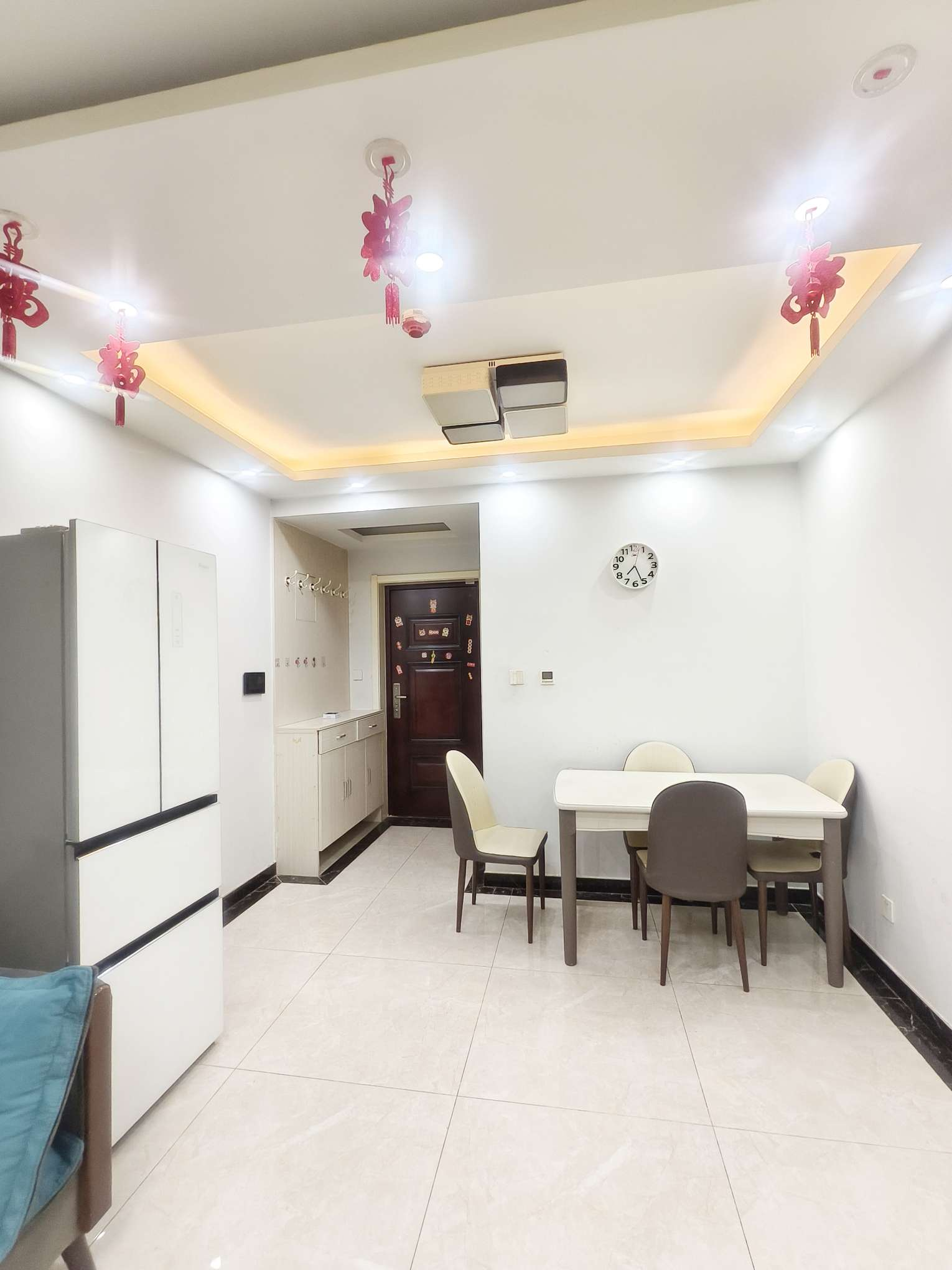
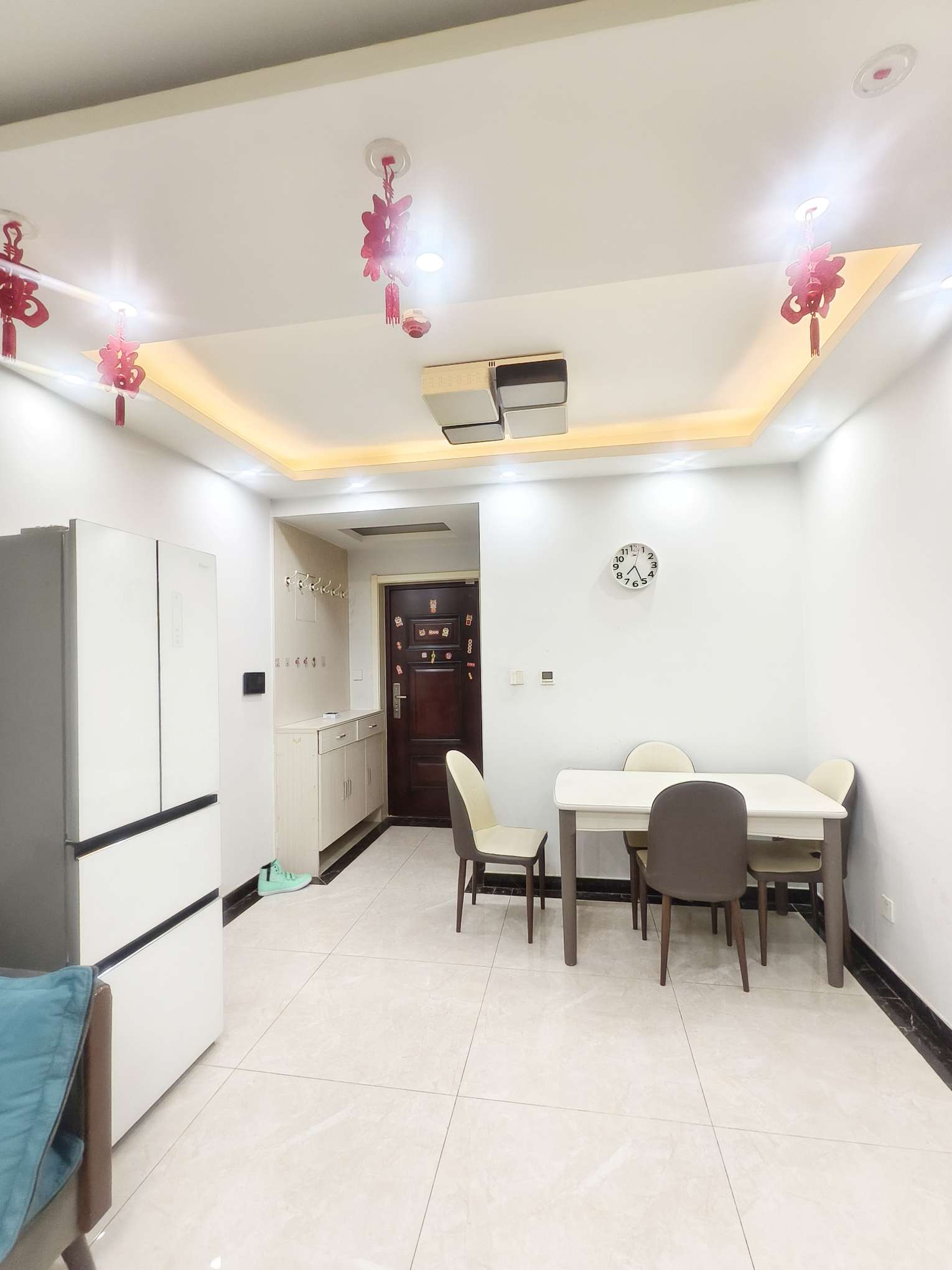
+ sneaker [258,858,312,896]
